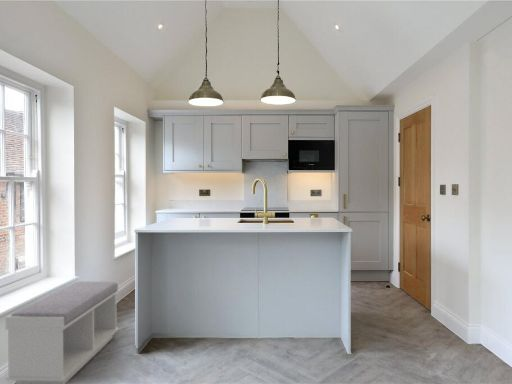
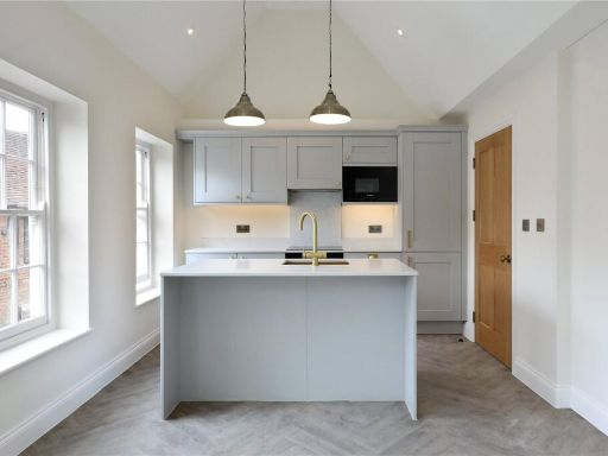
- bench [4,280,120,384]
